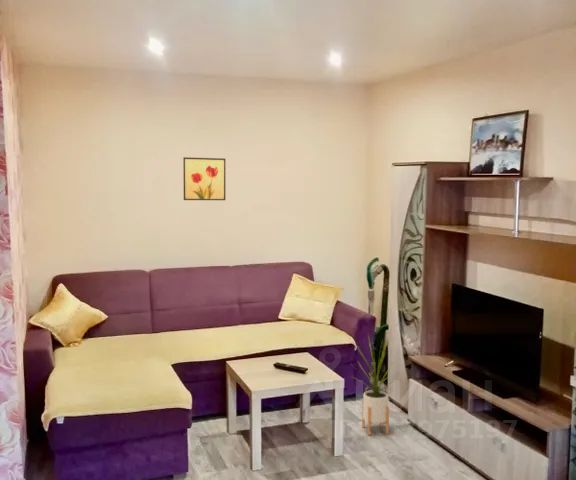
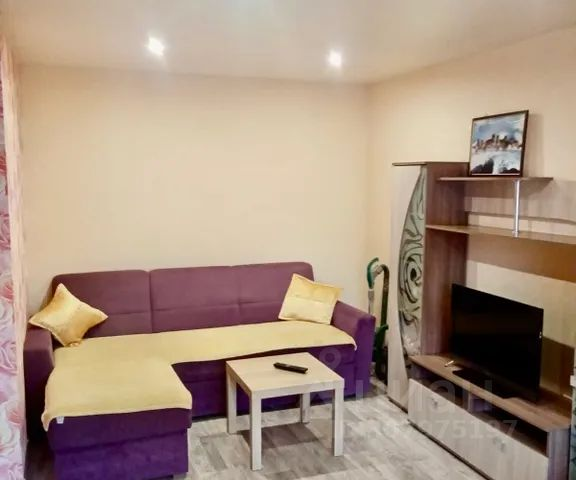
- wall art [182,156,226,201]
- house plant [351,334,404,436]
